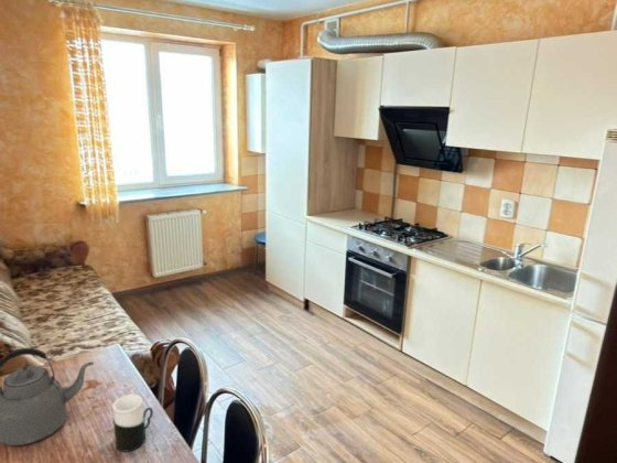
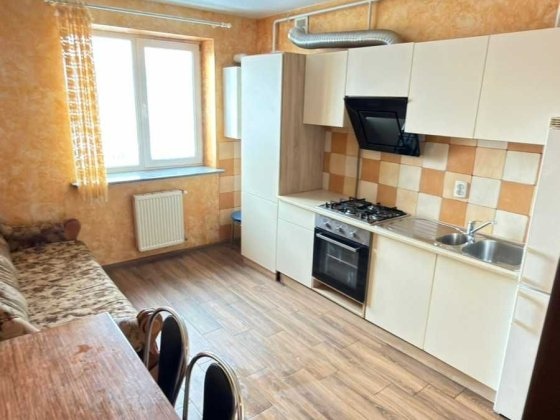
- cup [111,394,154,453]
- kettle [0,347,95,446]
